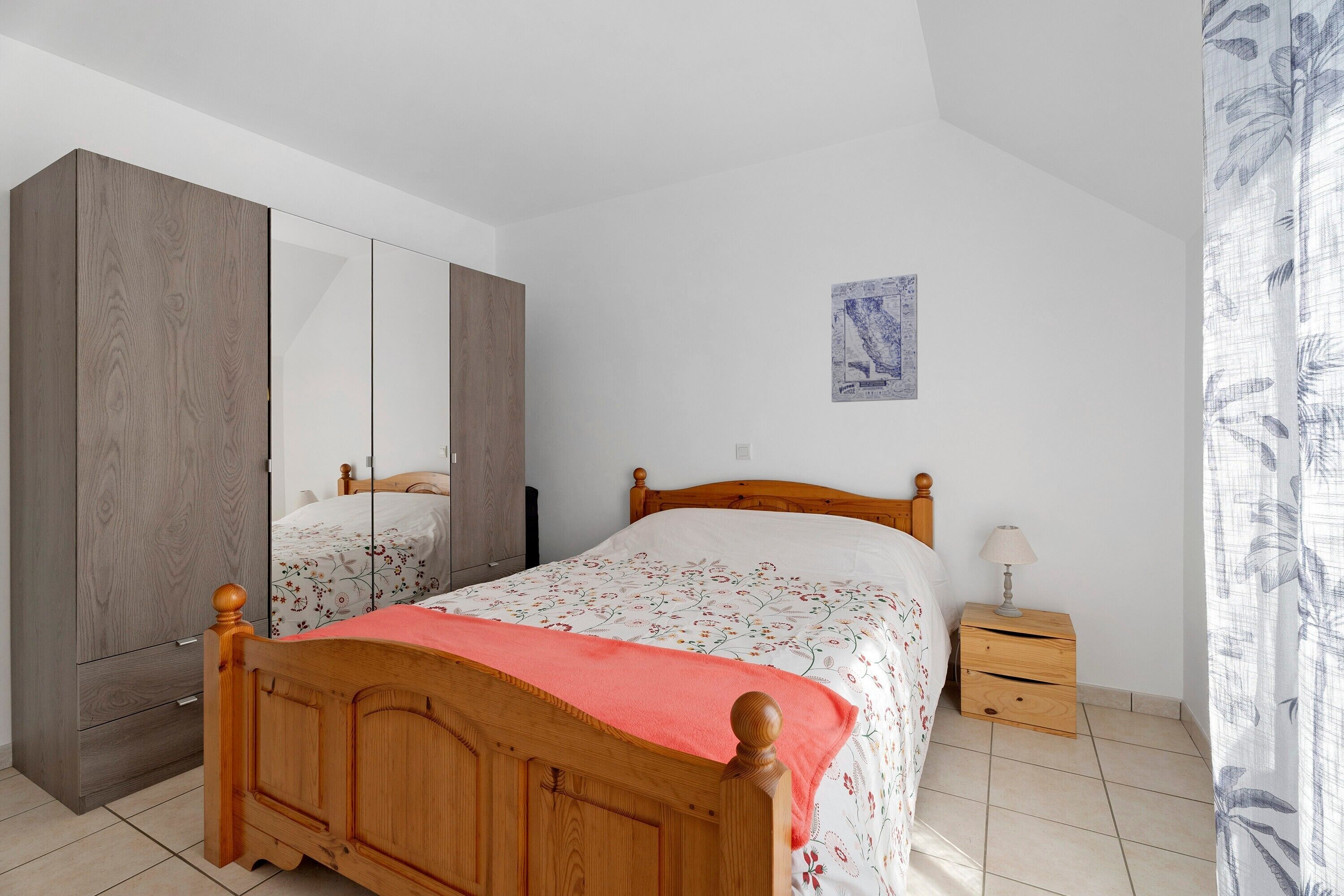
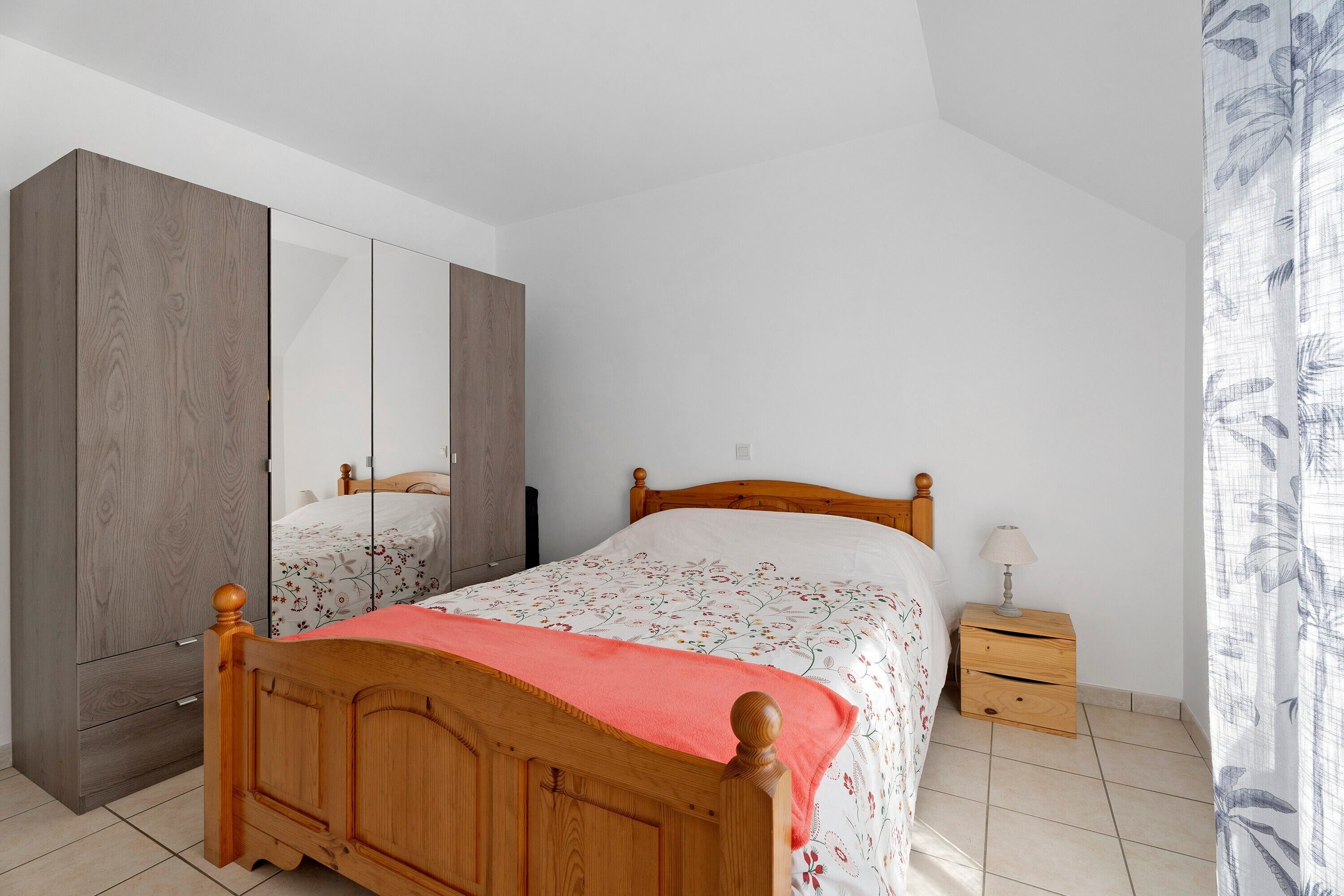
- wall art [831,273,918,403]
